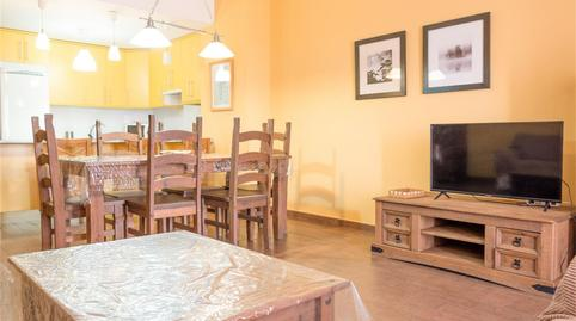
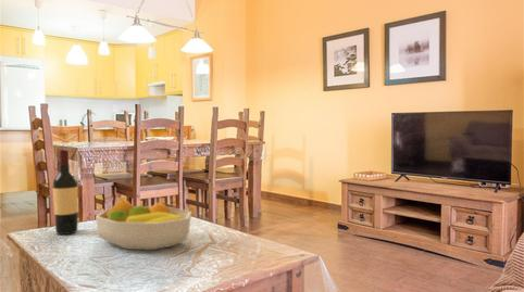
+ wine bottle [52,149,79,236]
+ fruit bowl [95,198,192,251]
